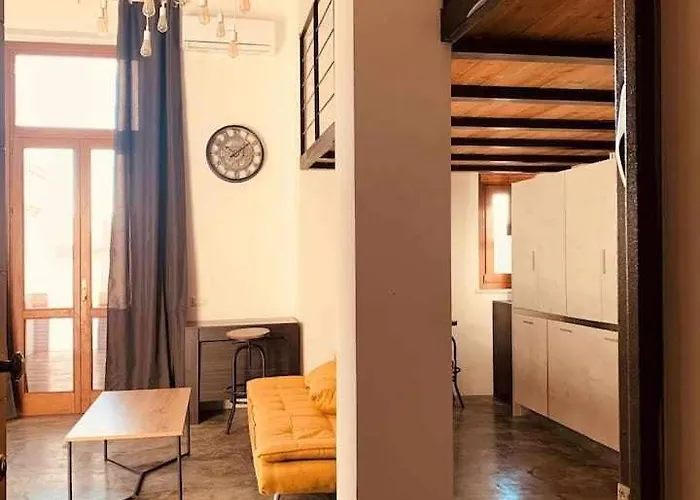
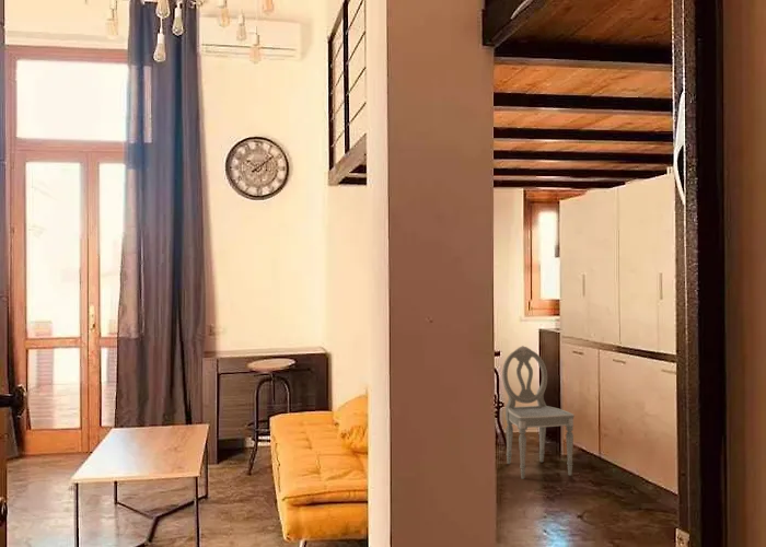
+ dining chair [501,345,576,480]
